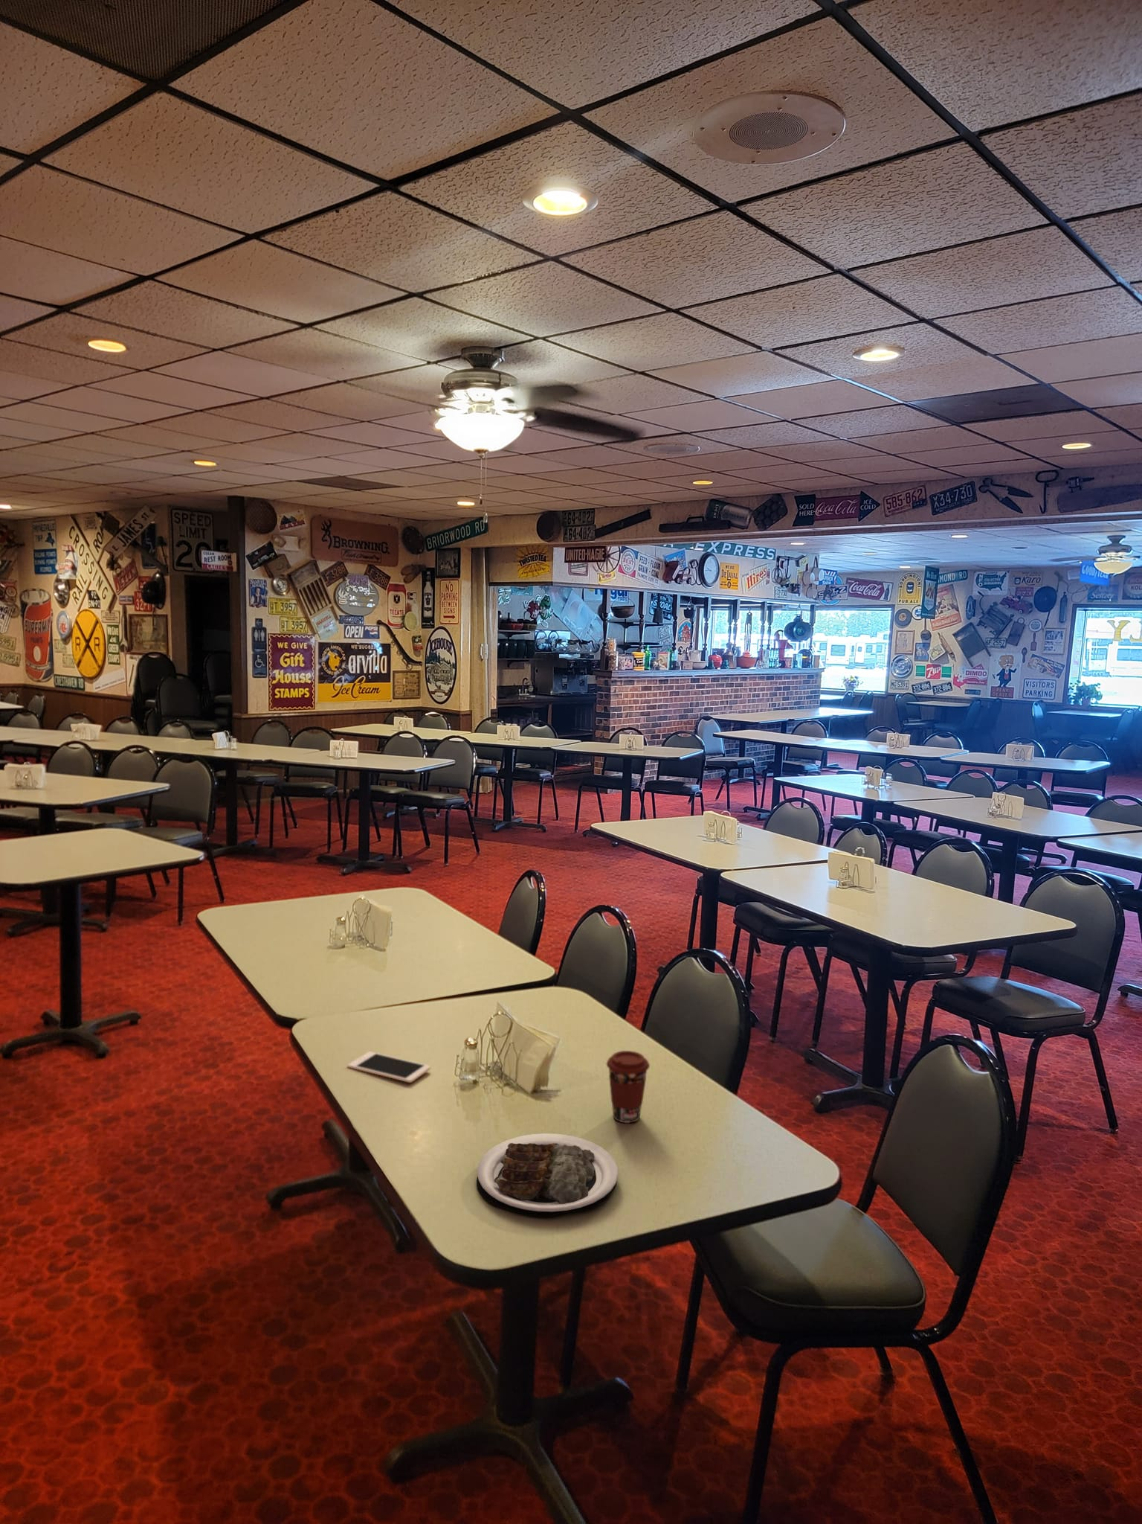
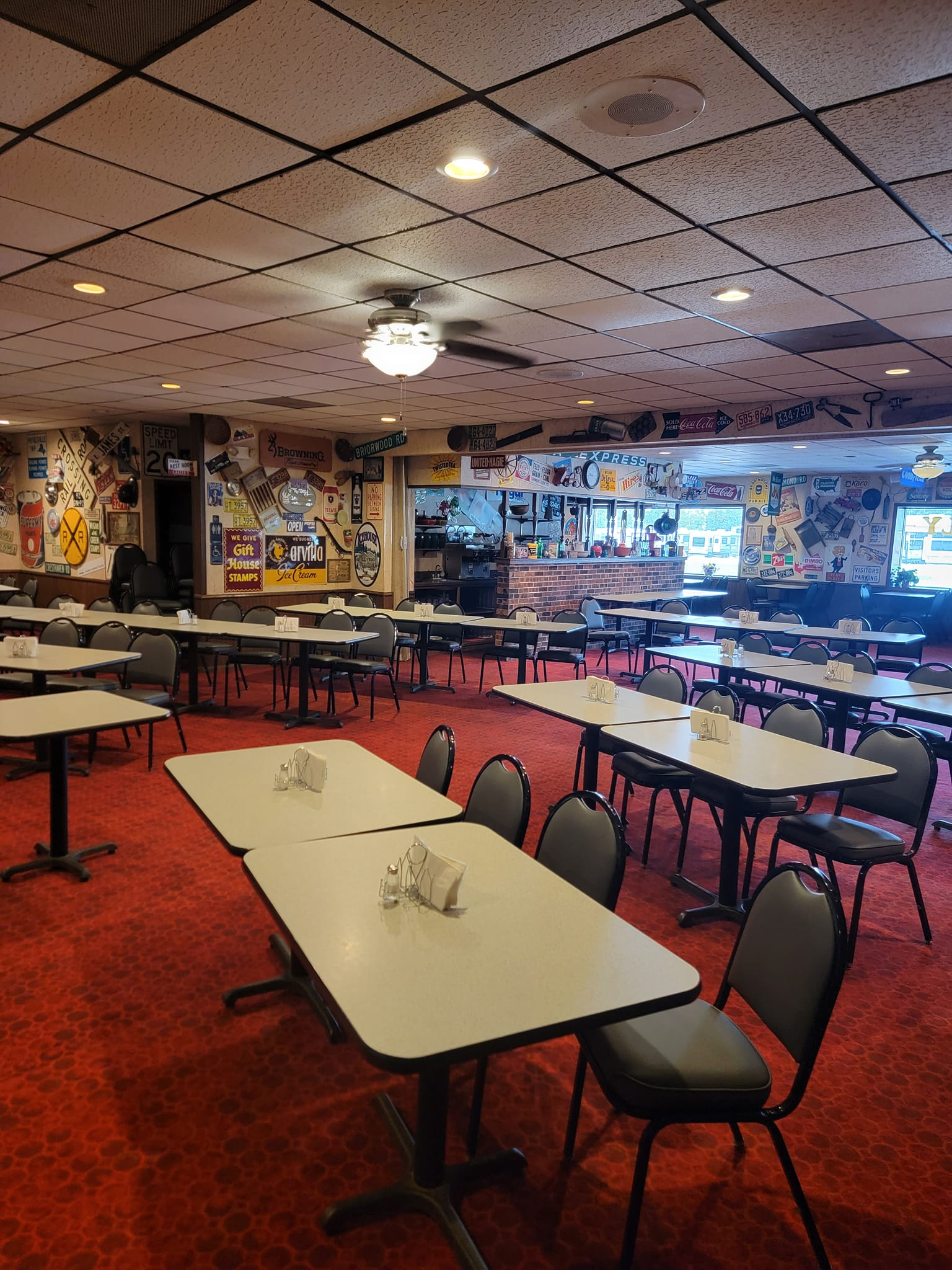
- coffee cup [606,1050,650,1123]
- plate [476,1133,619,1218]
- cell phone [347,1051,431,1084]
